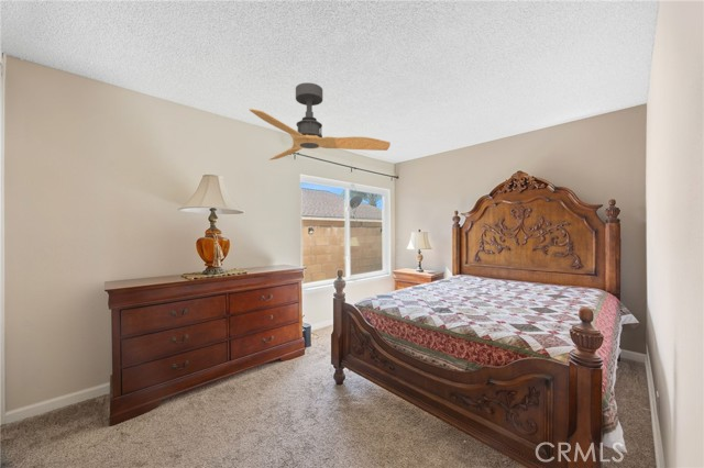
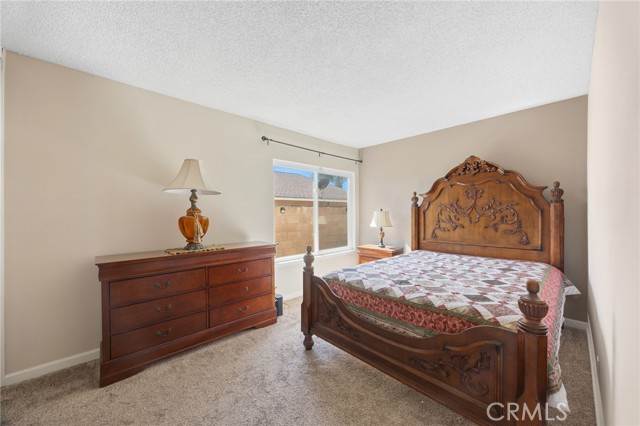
- ceiling fan [248,81,392,161]
